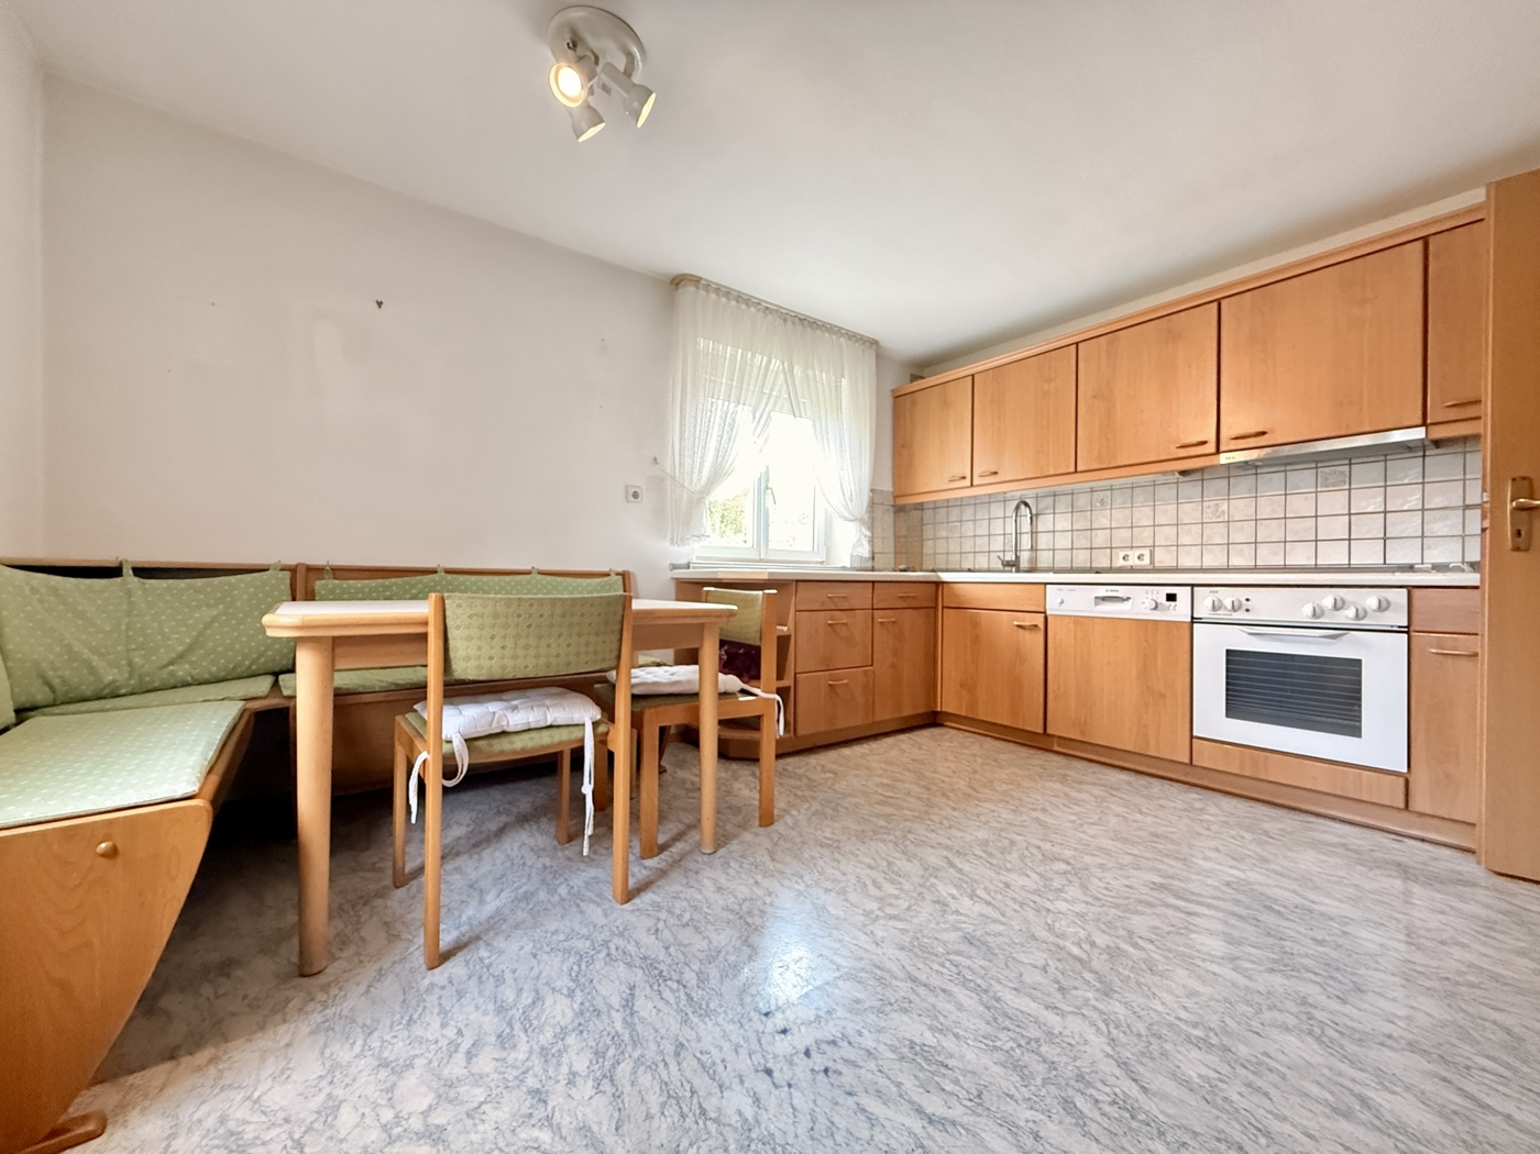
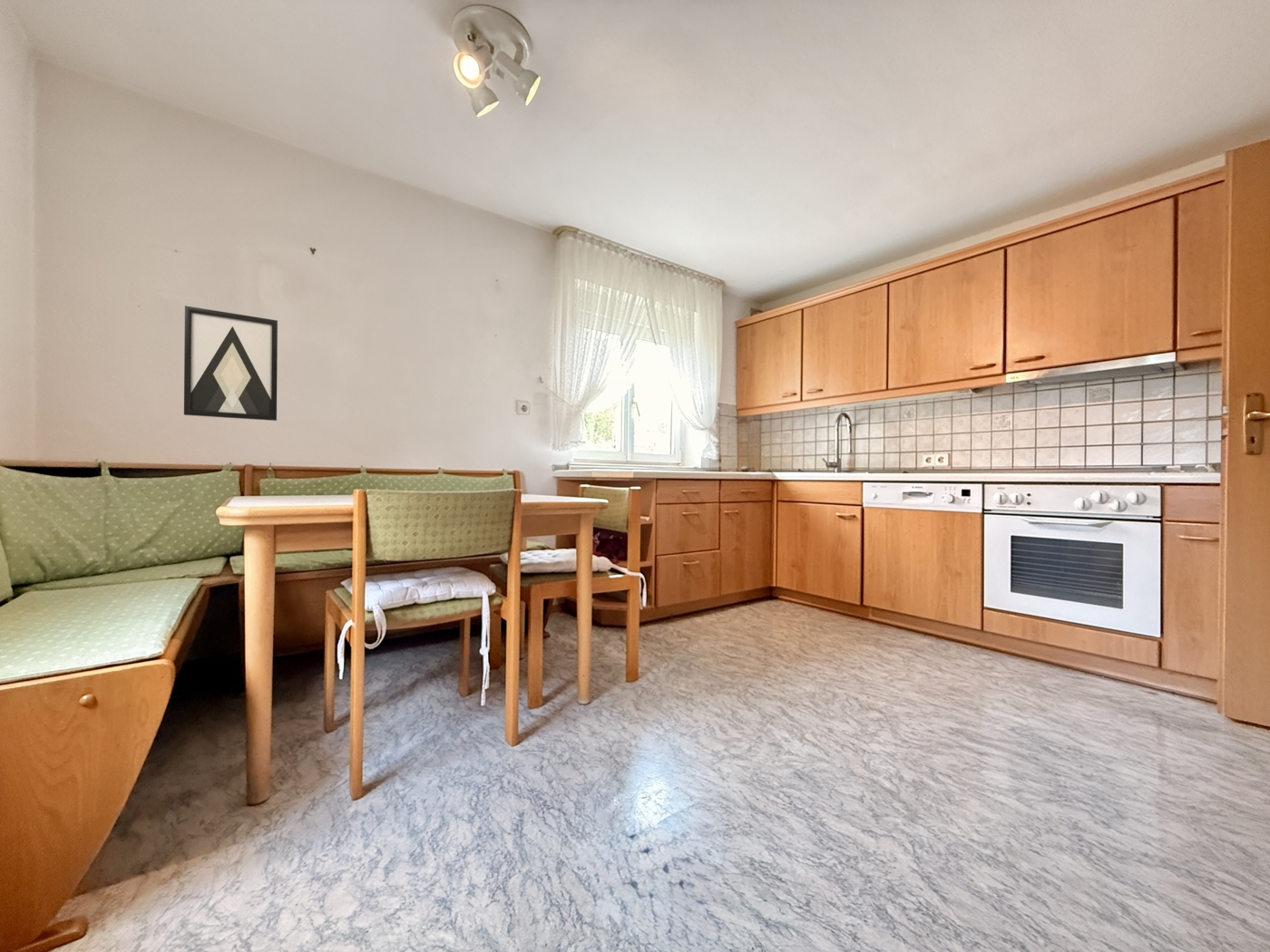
+ wall art [183,305,278,422]
